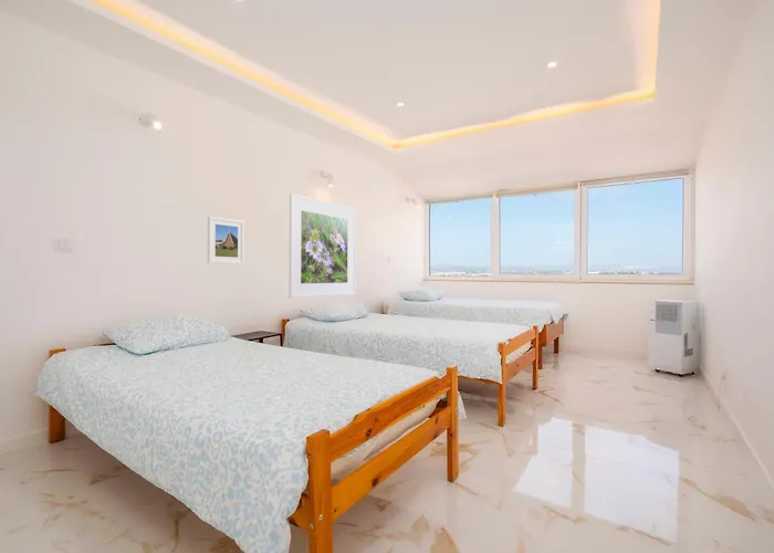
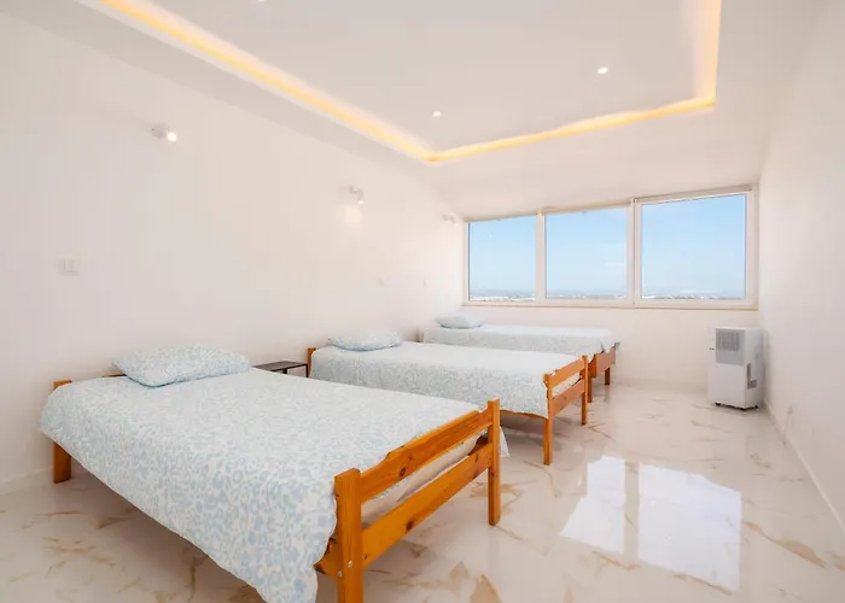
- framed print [207,215,245,265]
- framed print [287,194,357,299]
